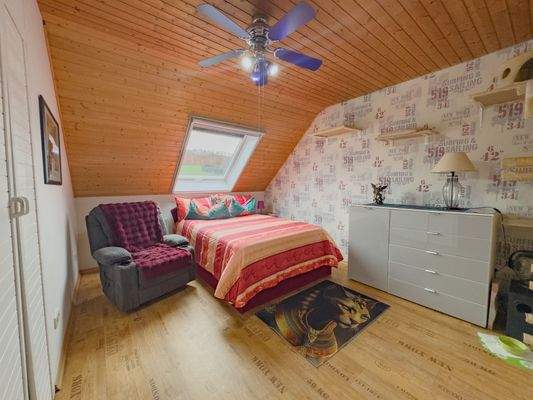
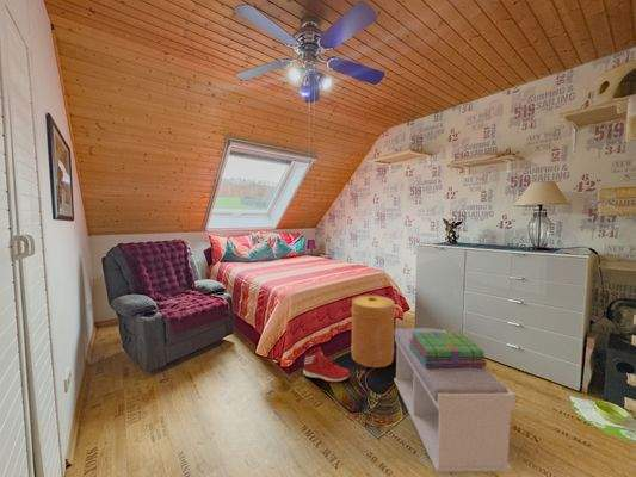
+ stack of books [409,332,487,367]
+ bench [393,327,517,473]
+ basket [350,293,396,368]
+ sneaker [302,346,351,384]
